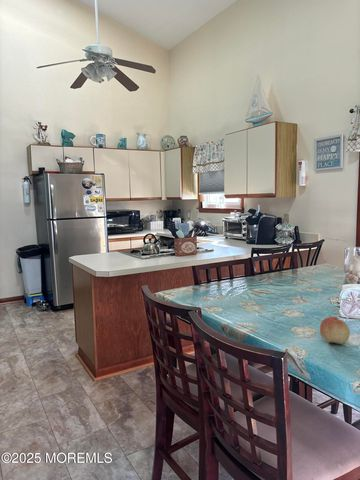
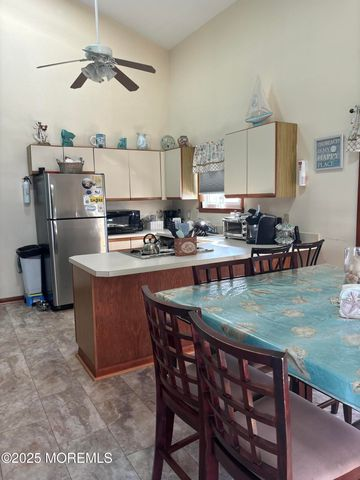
- fruit [319,316,351,345]
